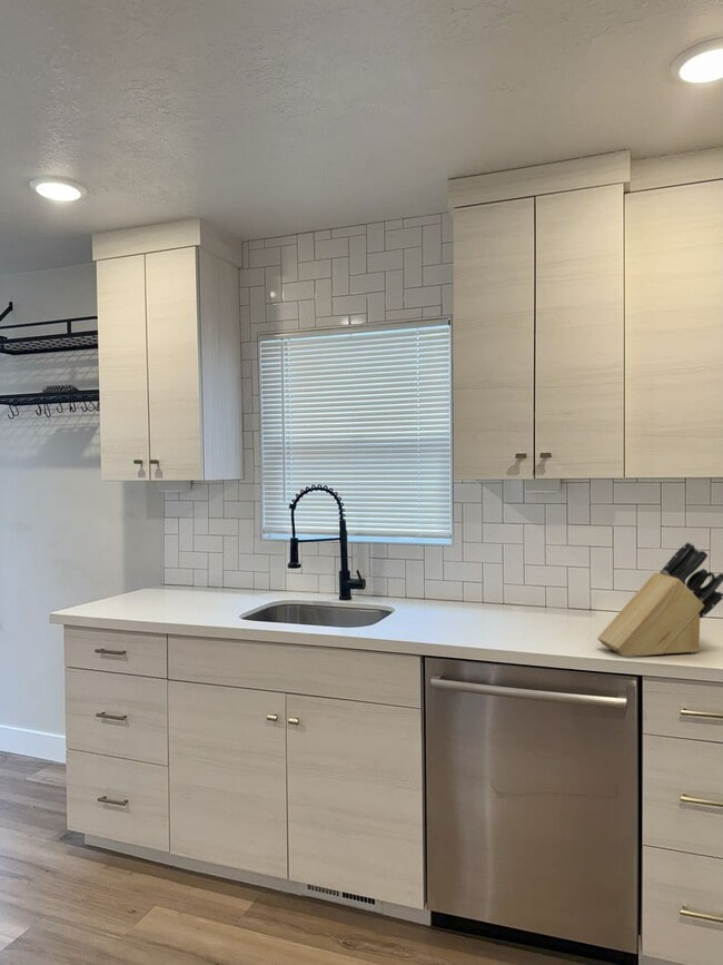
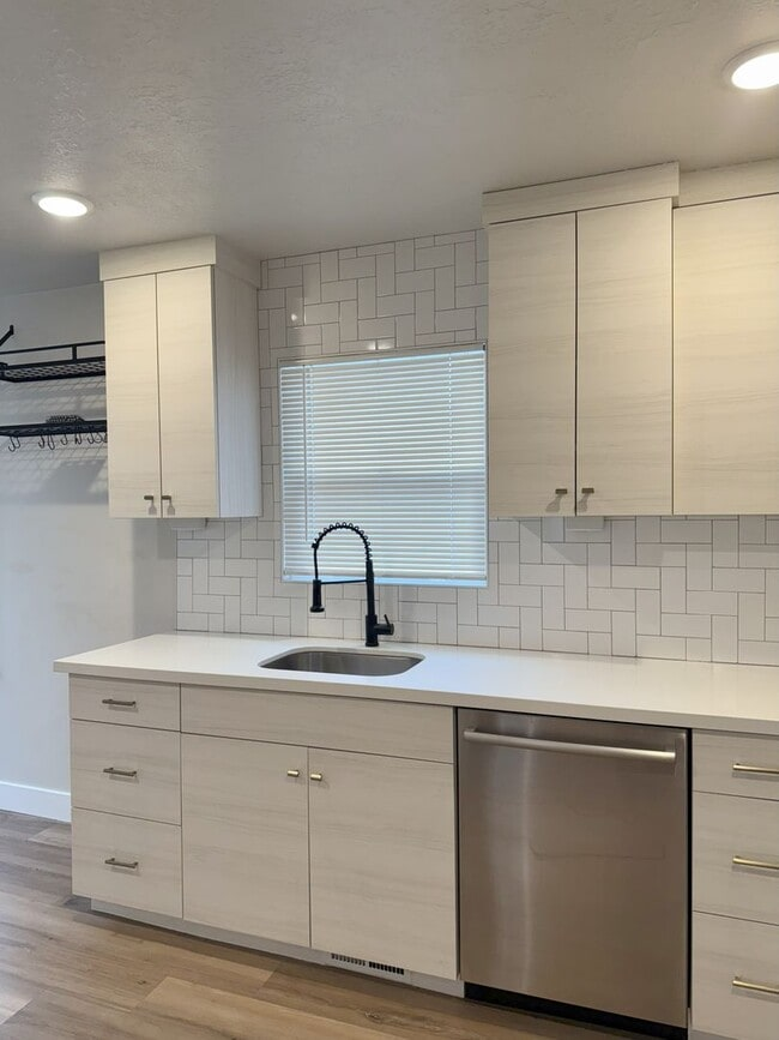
- knife block [596,541,723,658]
